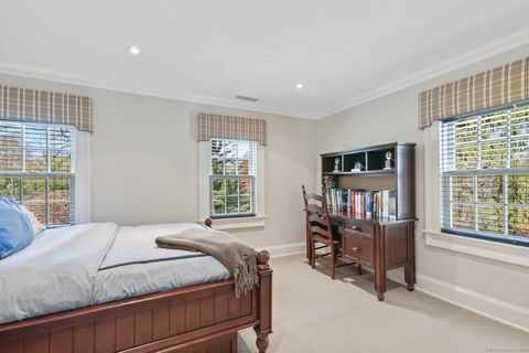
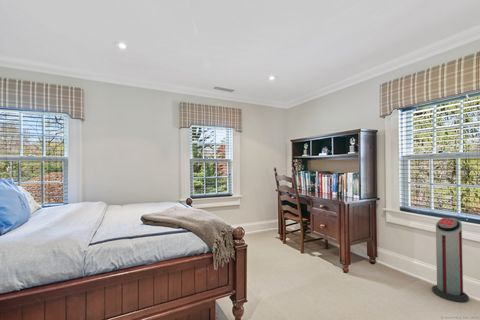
+ air purifier [431,217,470,304]
